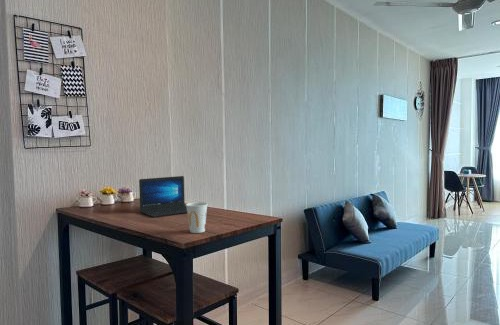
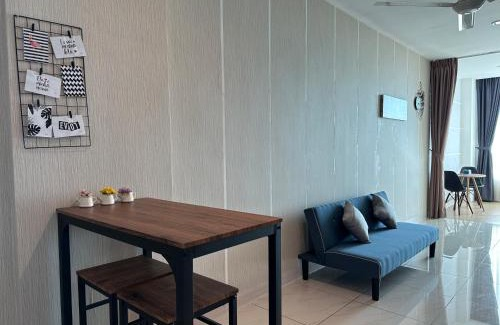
- laptop [138,175,187,218]
- cup [185,201,209,234]
